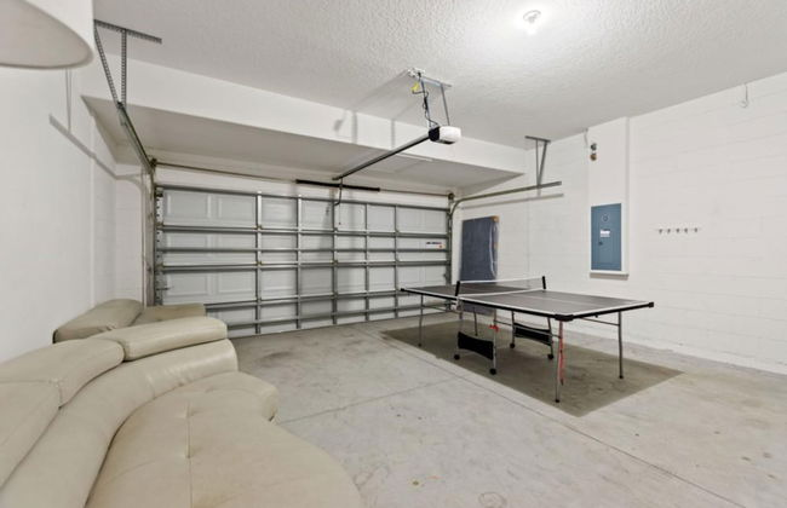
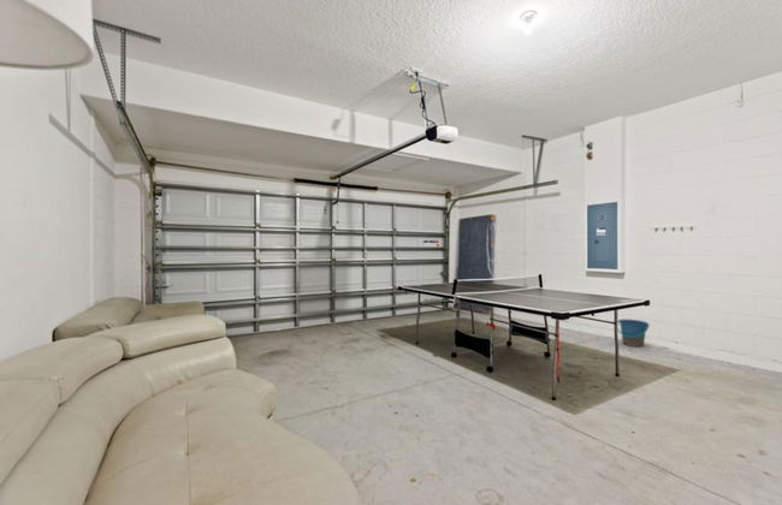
+ bucket [617,319,651,347]
